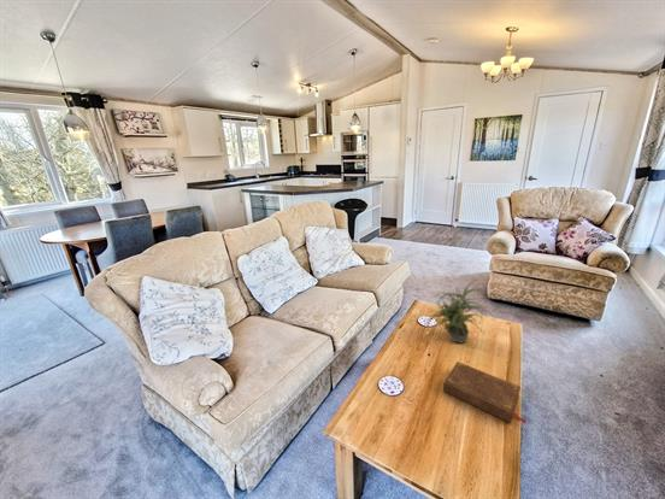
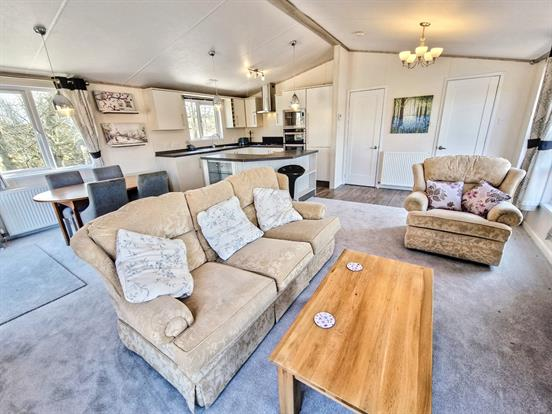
- potted plant [425,278,495,345]
- book [442,360,528,425]
